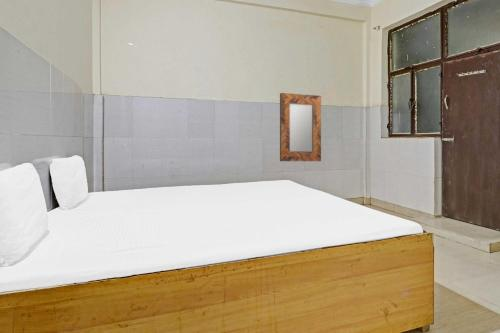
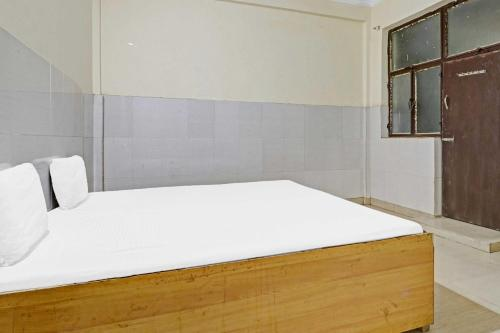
- home mirror [279,92,322,162]
